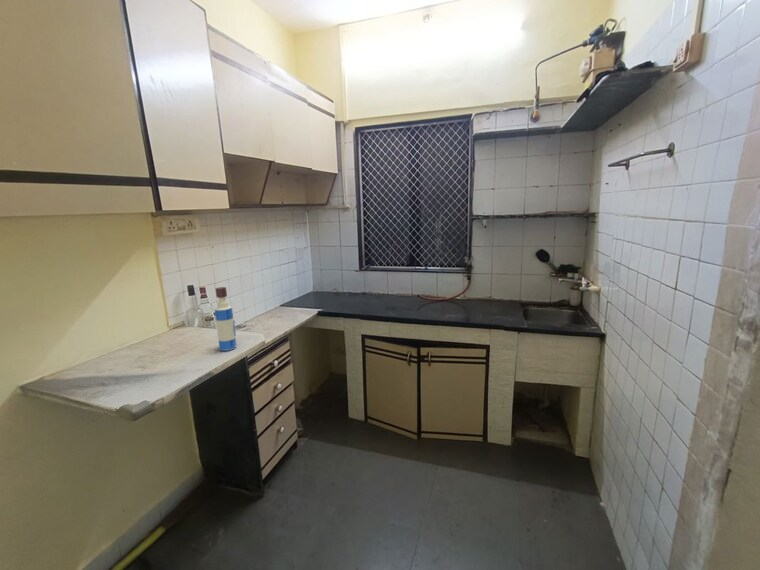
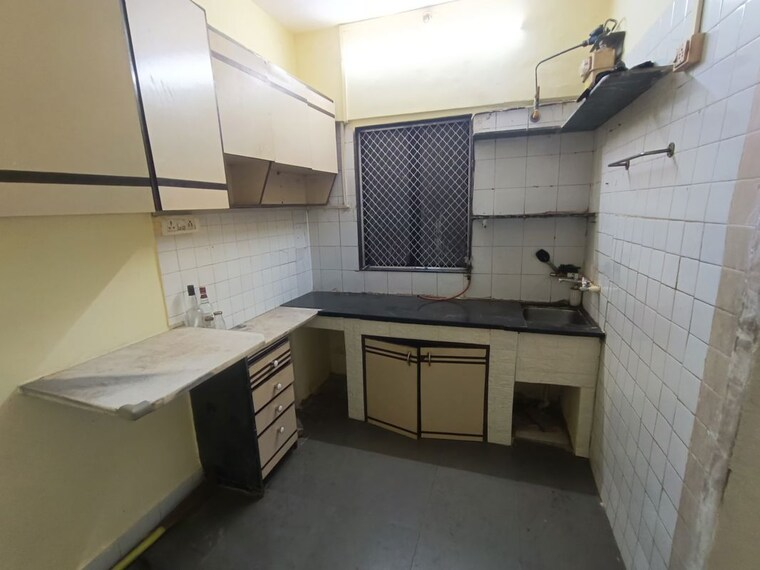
- tequila bottle [214,286,238,352]
